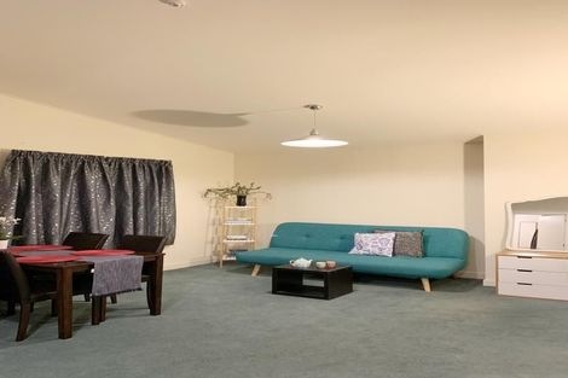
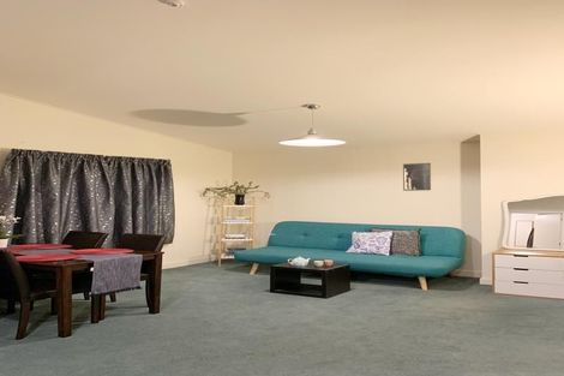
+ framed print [402,162,432,192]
